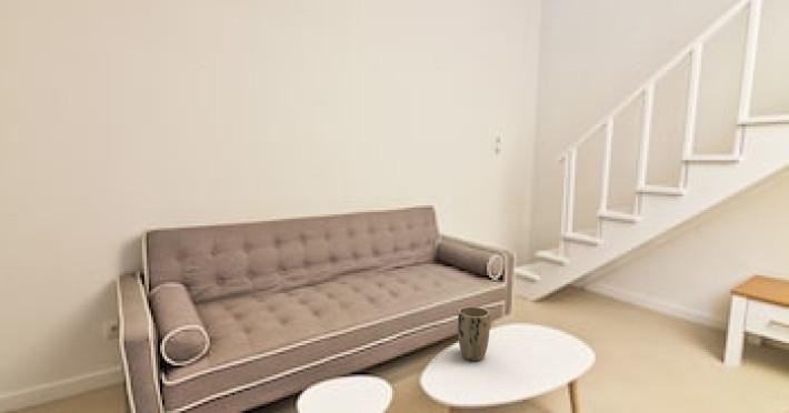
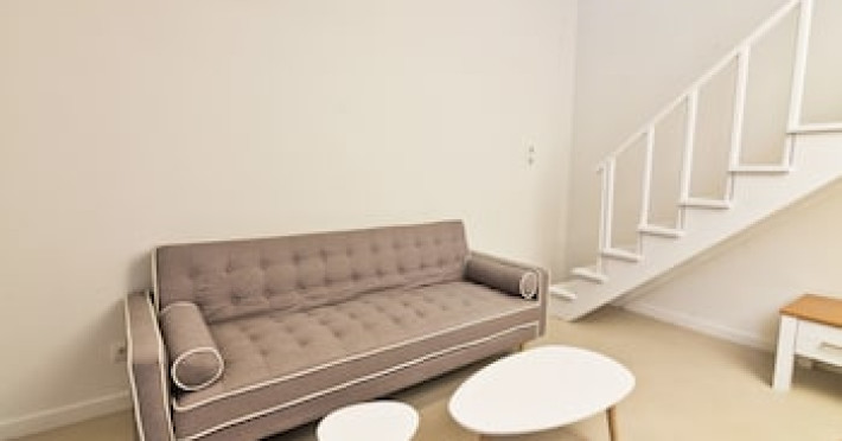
- plant pot [457,305,491,362]
